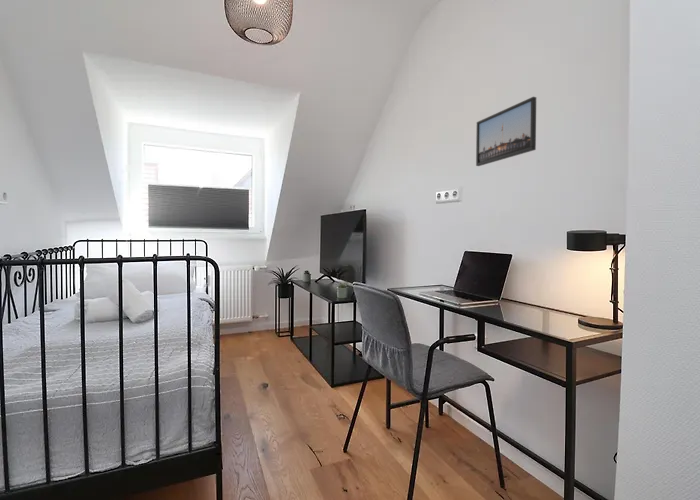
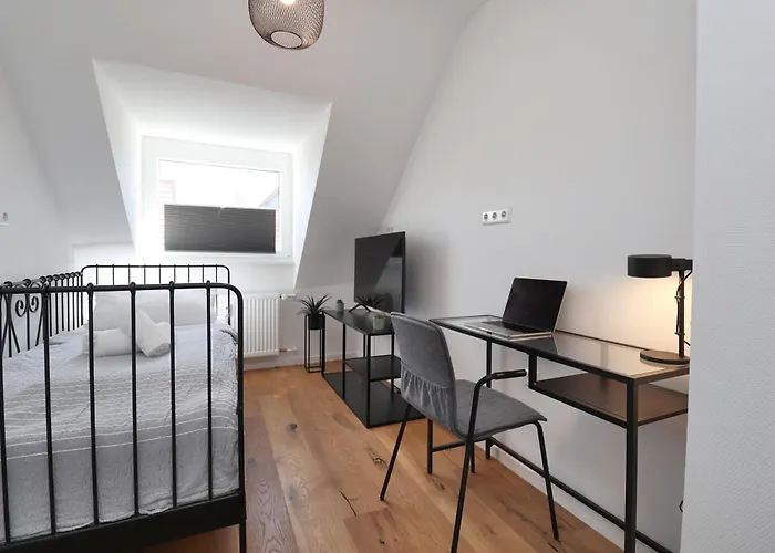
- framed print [475,96,537,167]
